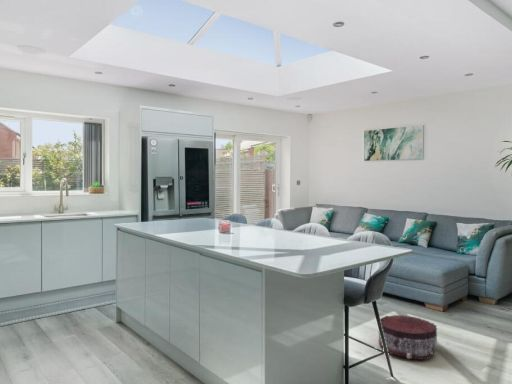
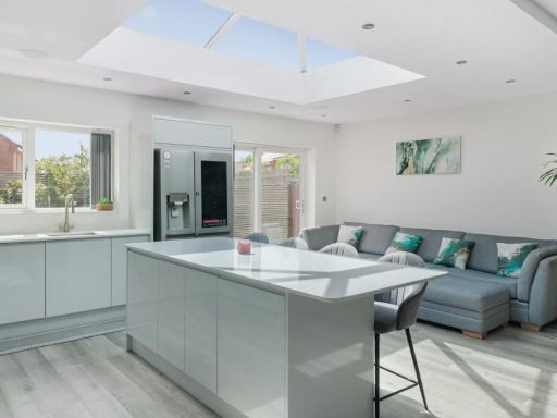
- pouf [378,314,438,362]
